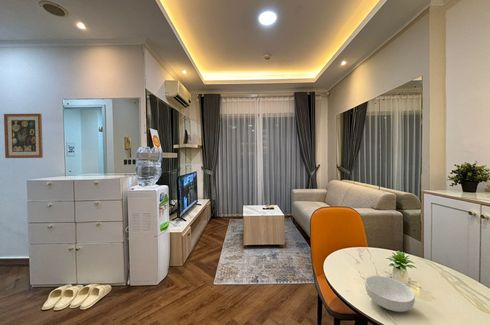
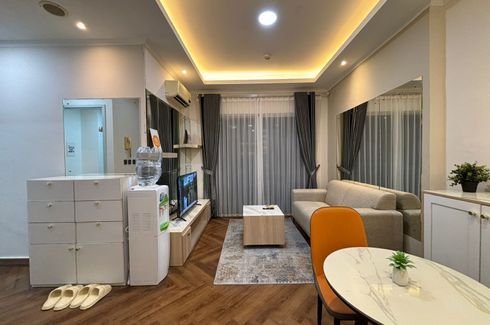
- cereal bowl [364,275,416,313]
- wall art [3,113,44,159]
